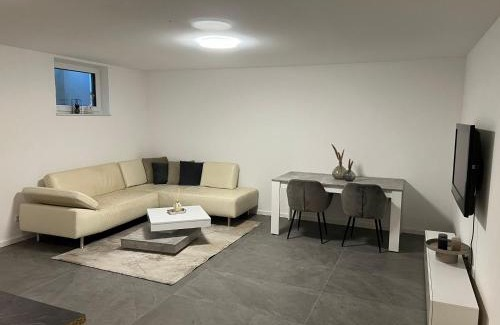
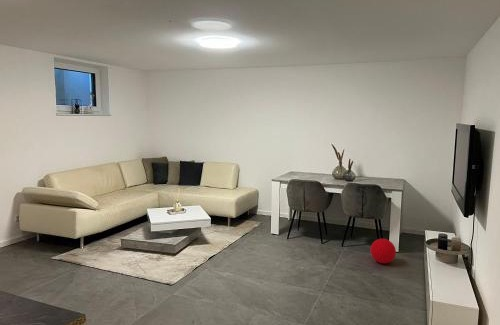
+ ball [370,238,397,264]
